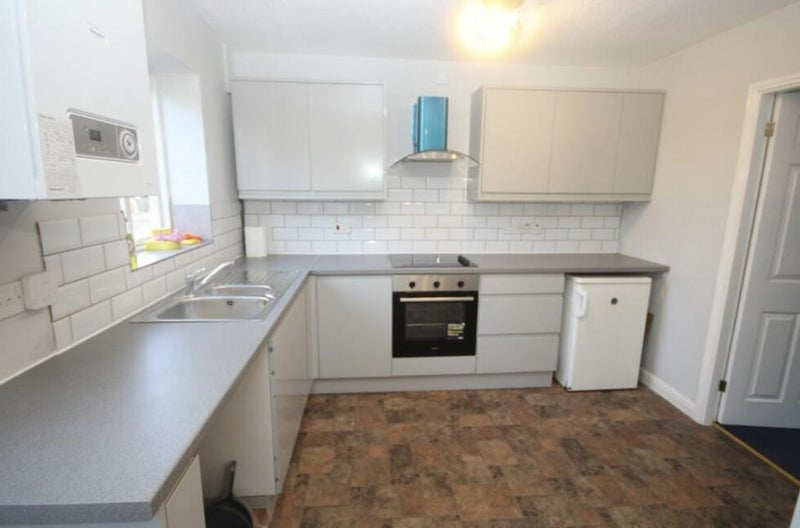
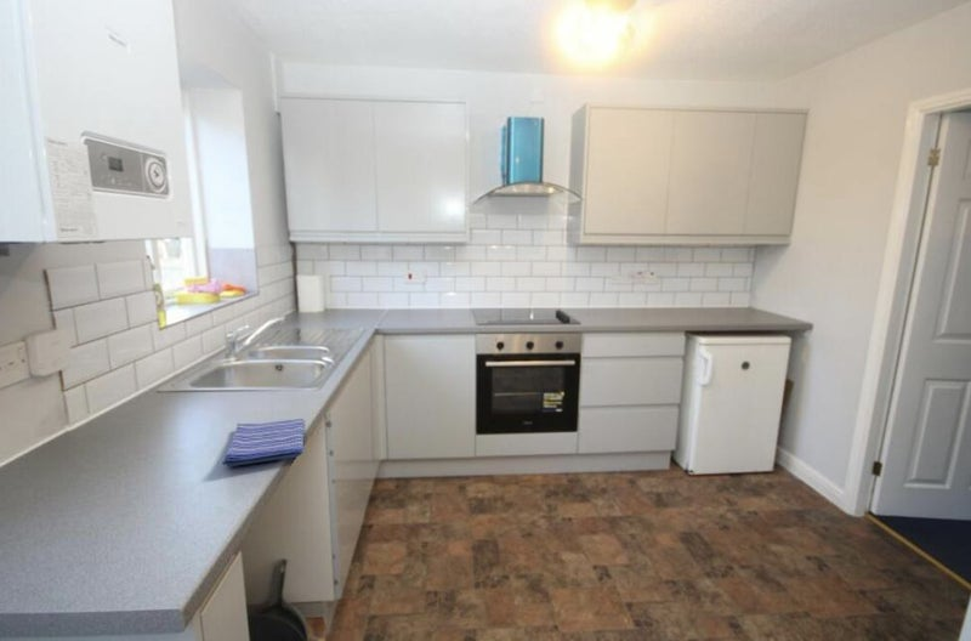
+ dish towel [221,418,305,467]
